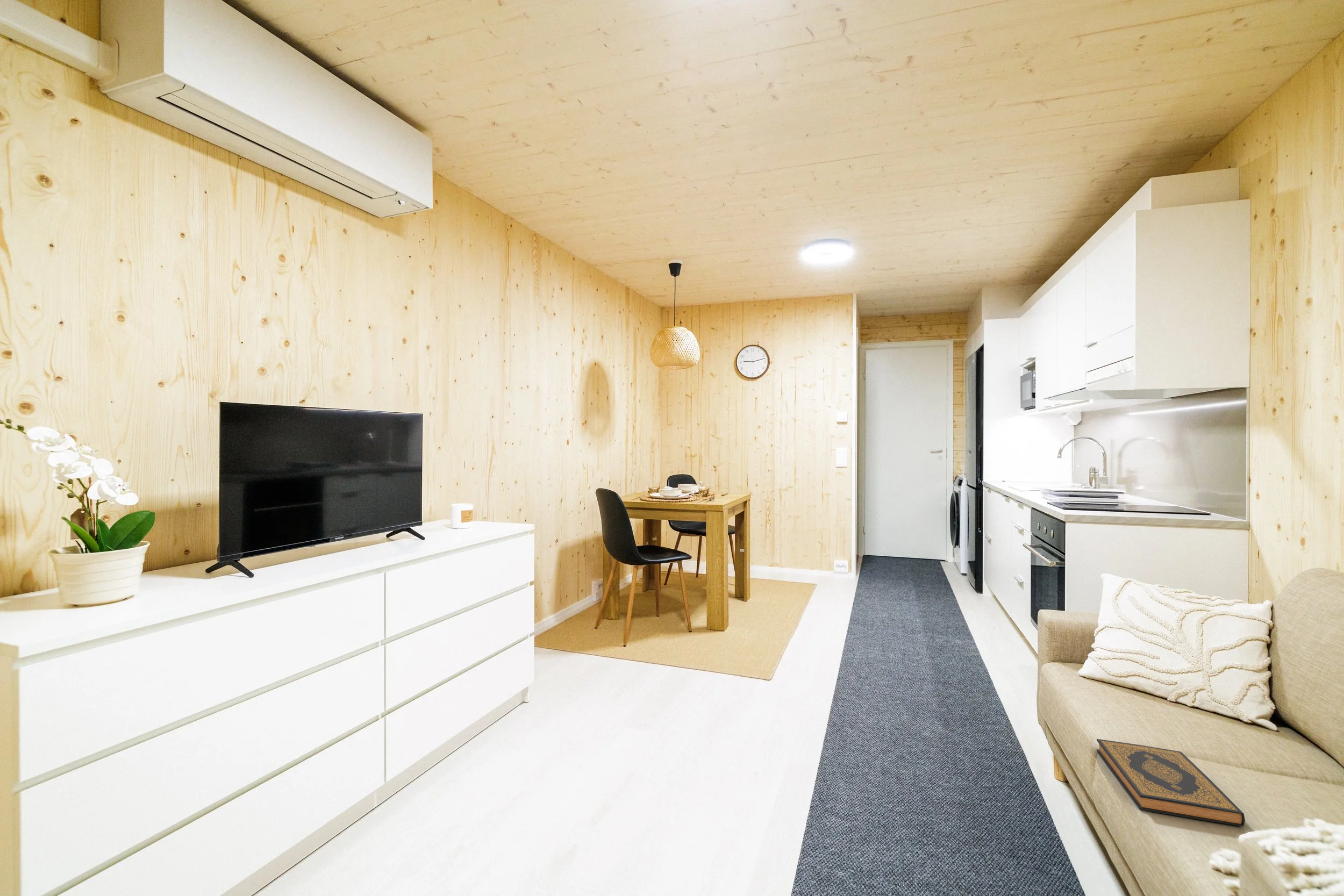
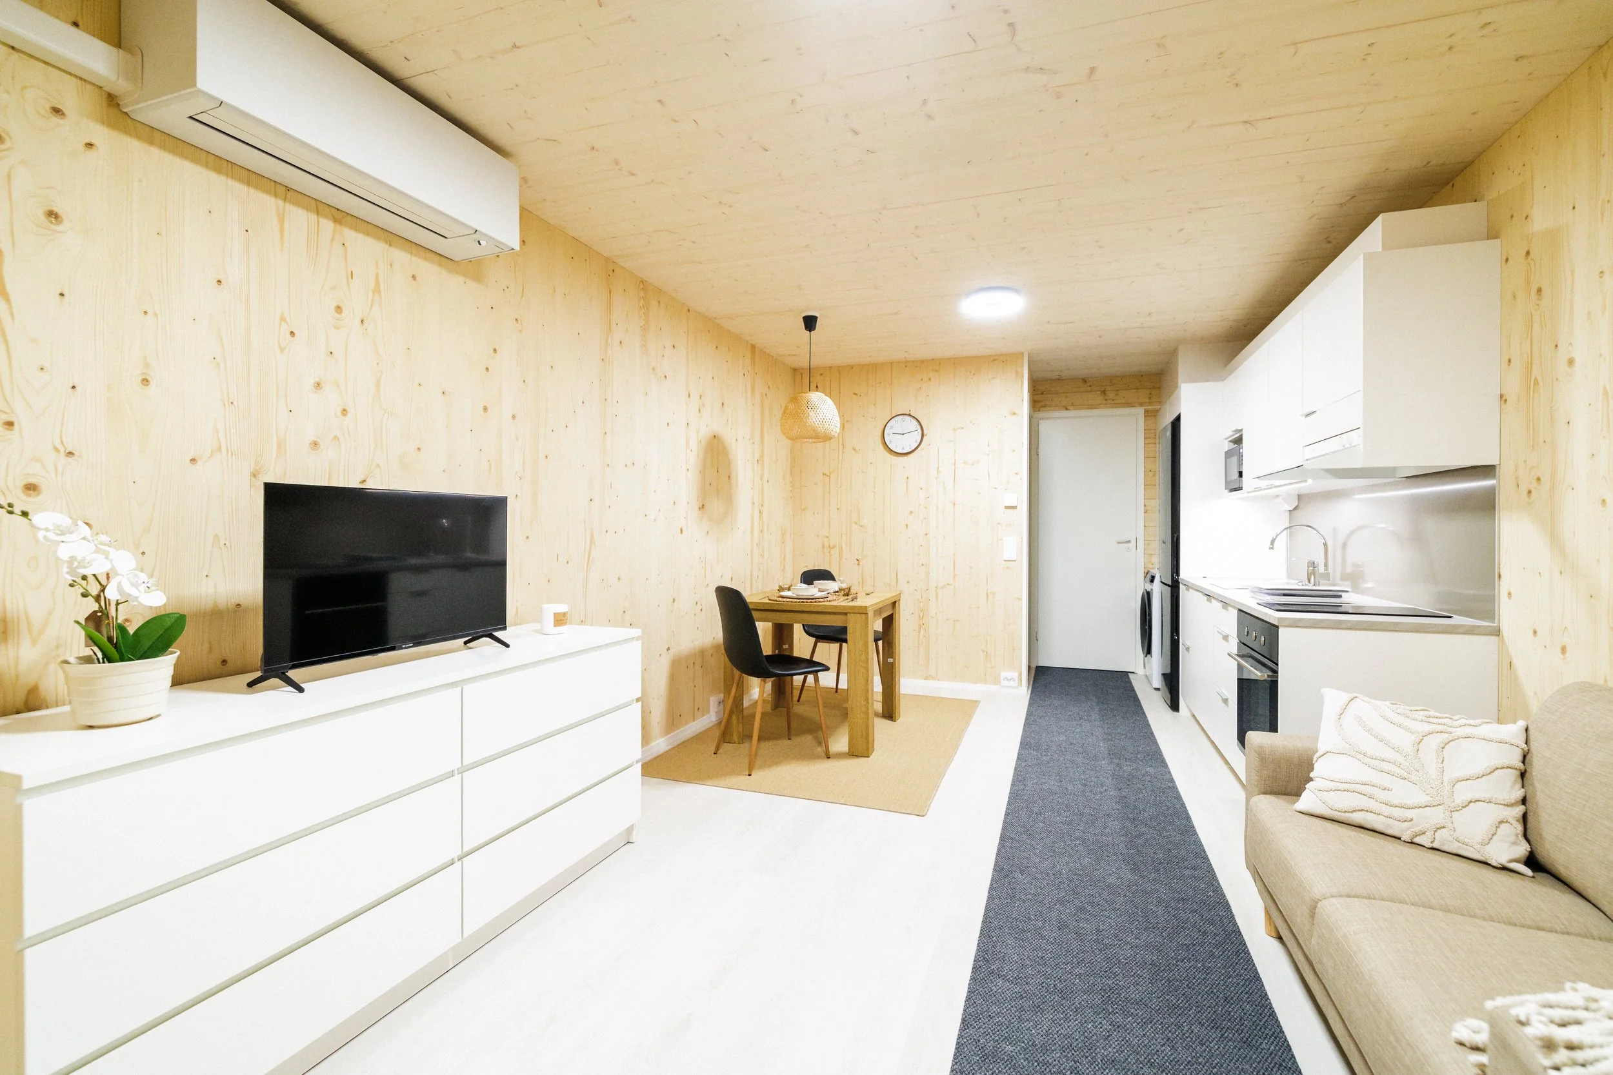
- hardback book [1096,739,1246,827]
